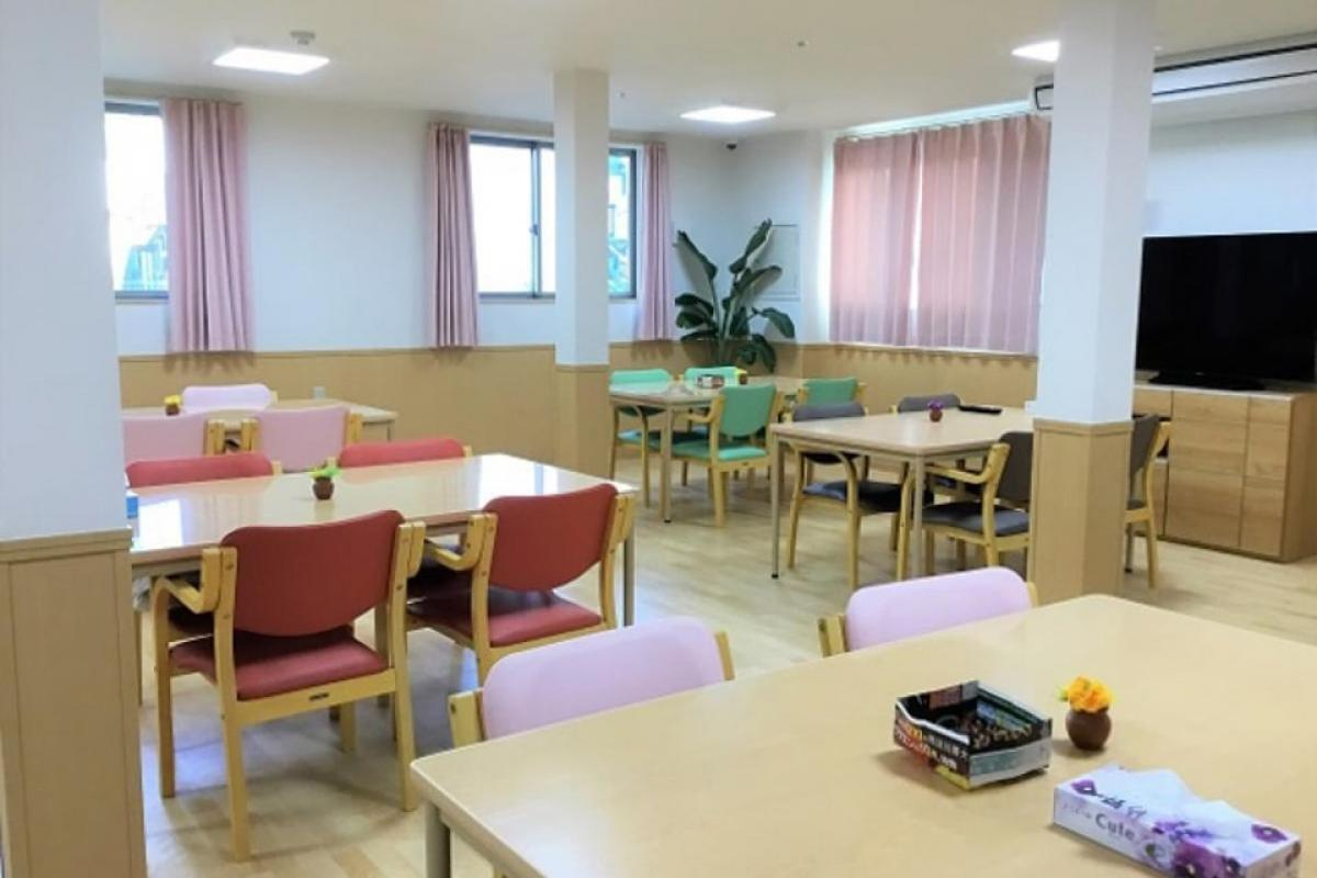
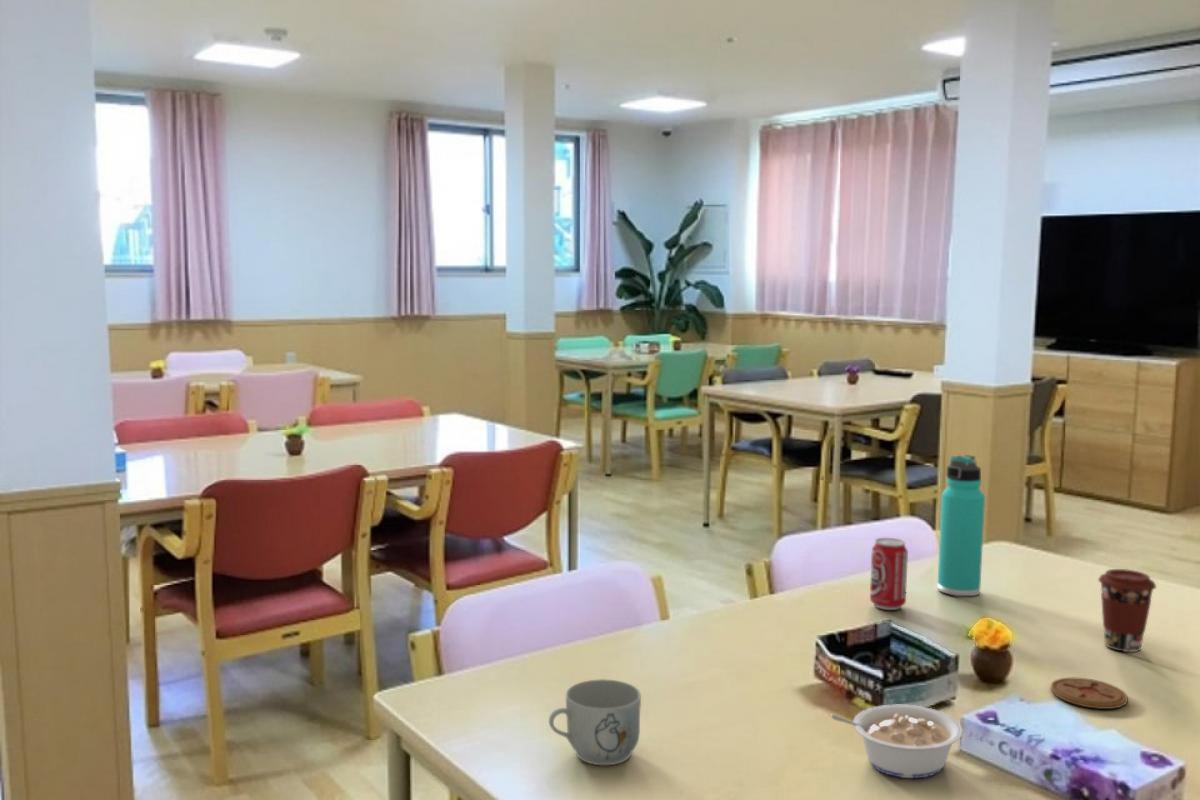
+ mug [548,678,642,766]
+ coaster [1050,677,1129,710]
+ thermos bottle [936,454,986,597]
+ beverage can [869,537,909,611]
+ legume [830,703,964,779]
+ coffee cup [1097,568,1157,653]
